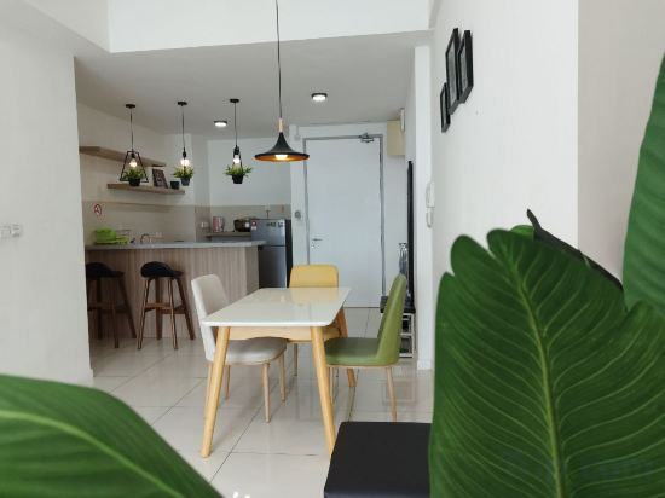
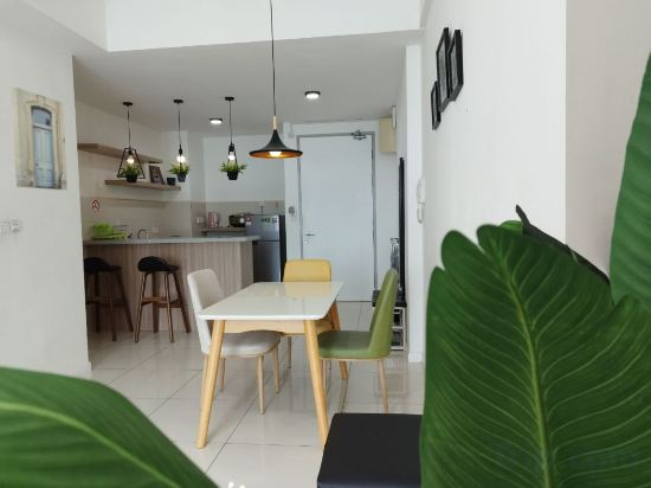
+ wall art [9,86,69,191]
